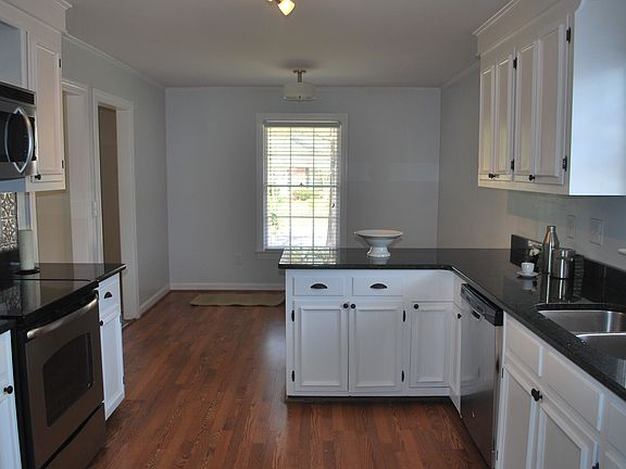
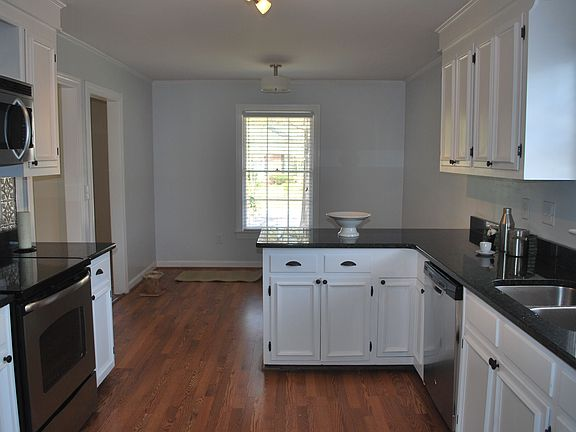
+ plant pot [139,270,166,297]
